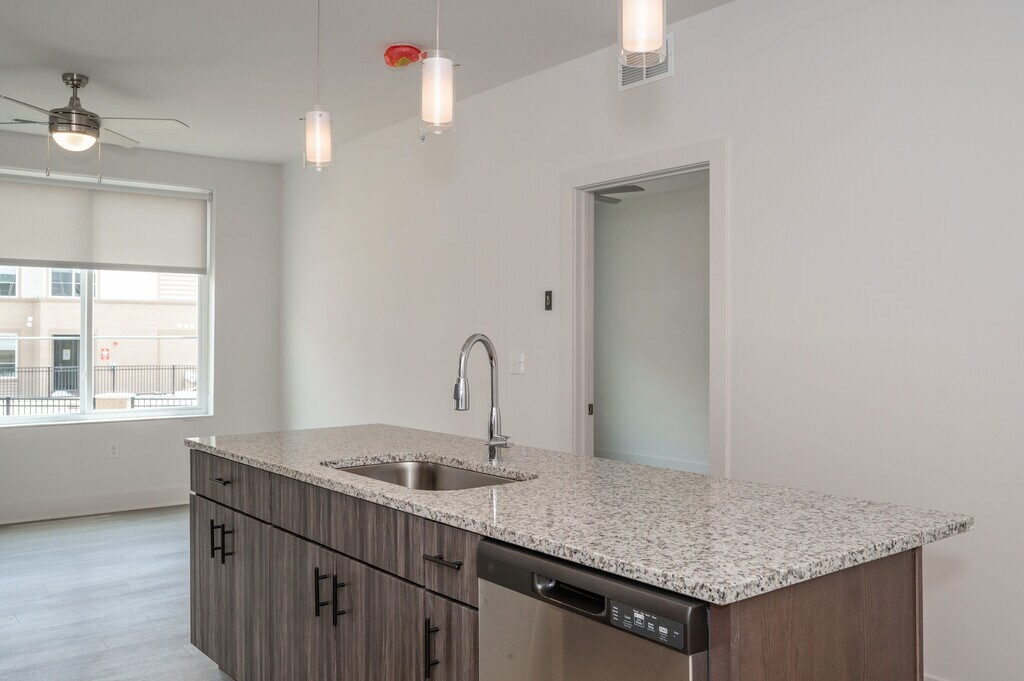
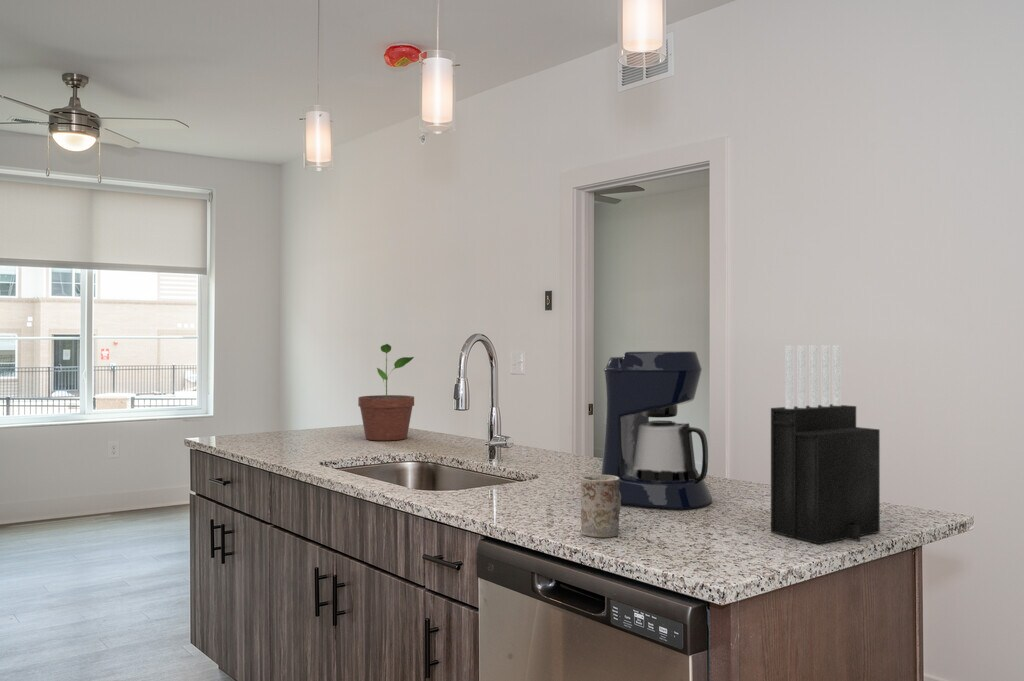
+ knife block [770,344,881,545]
+ potted plant [357,343,415,441]
+ mug [580,473,622,538]
+ coffee maker [600,350,713,510]
